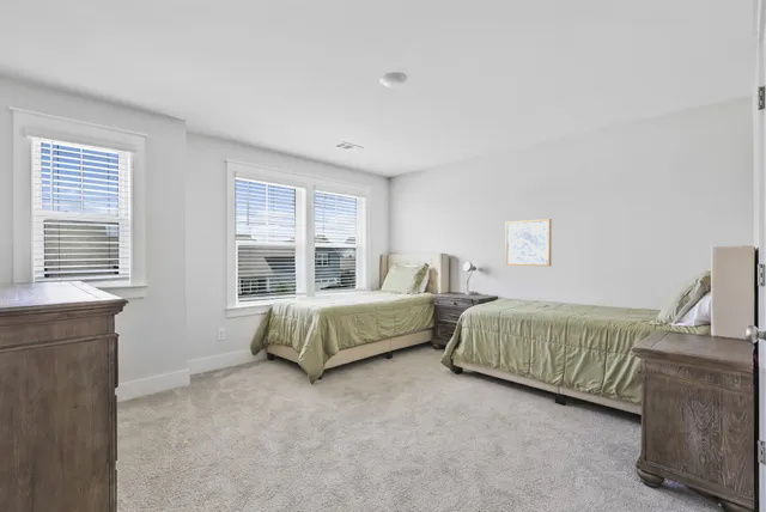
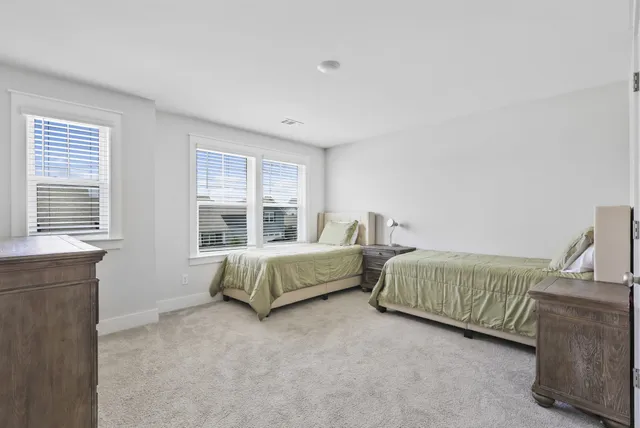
- wall art [505,218,552,267]
